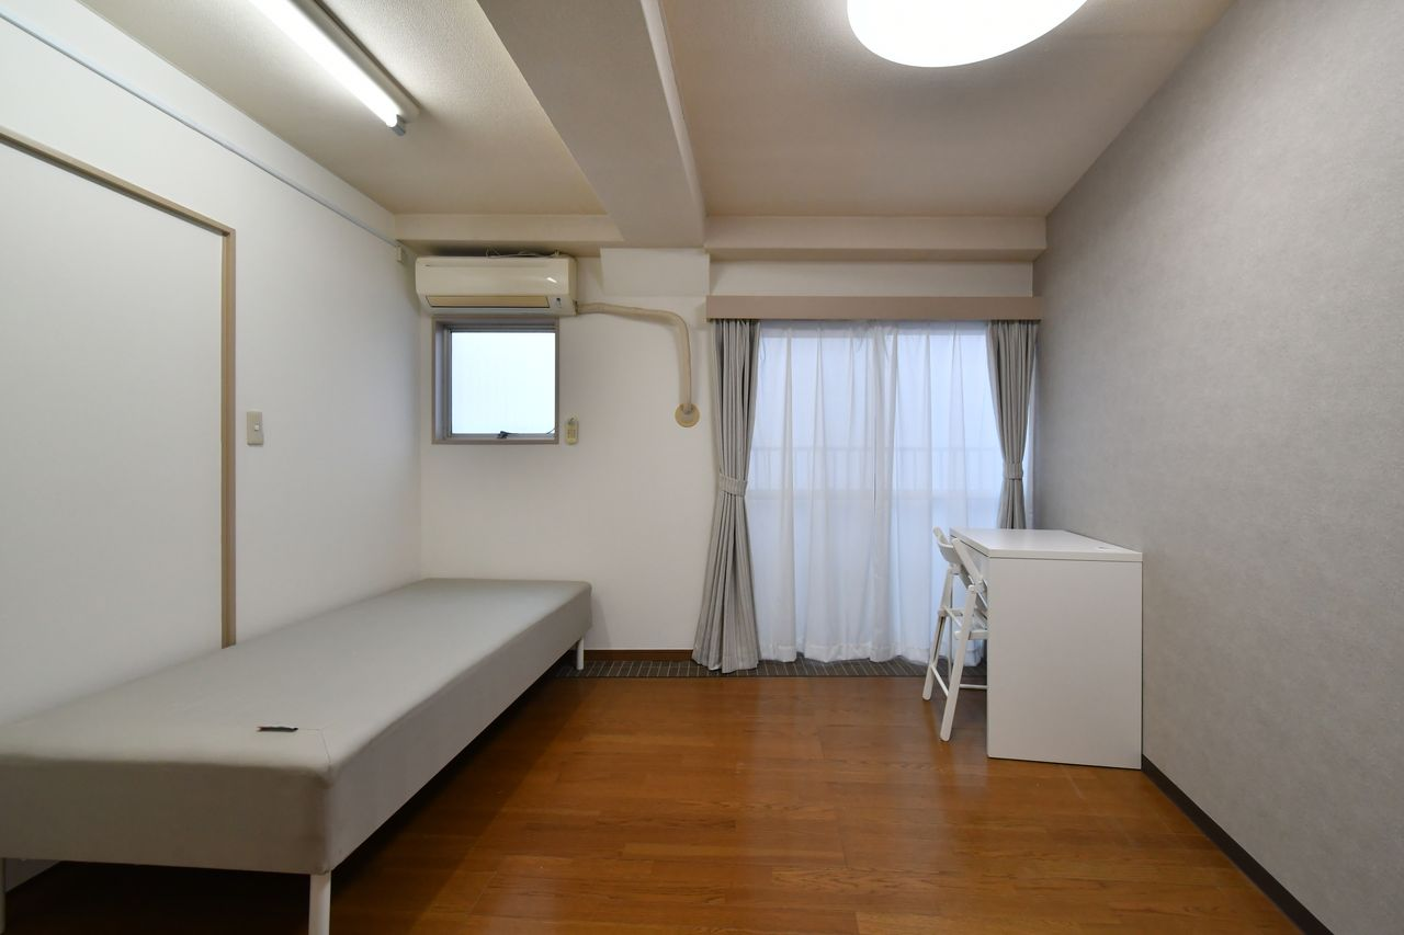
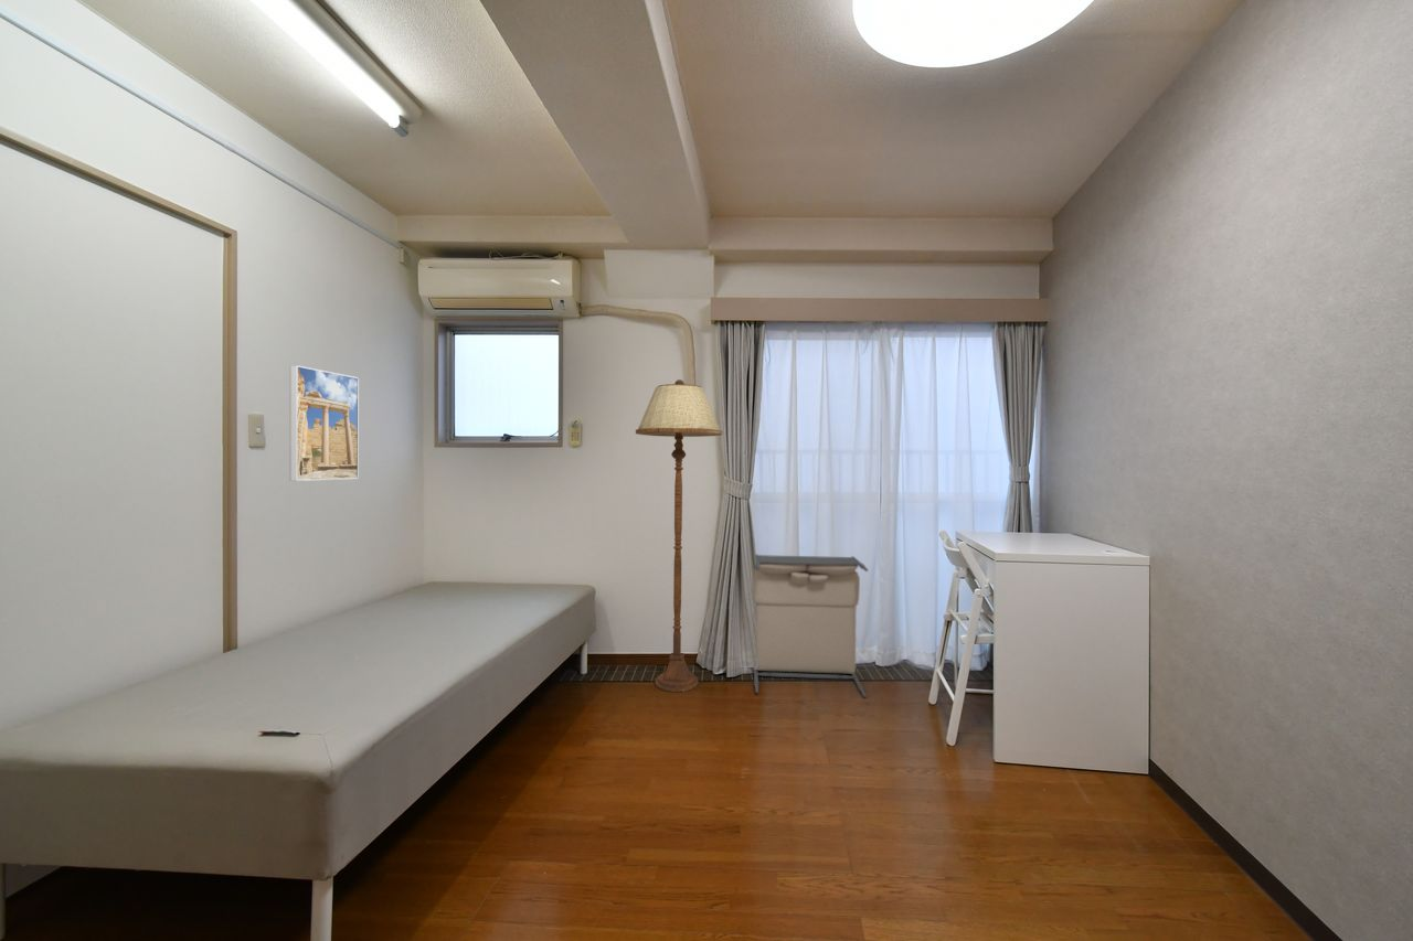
+ floor lamp [635,378,723,693]
+ laundry hamper [752,553,869,698]
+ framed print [289,364,360,482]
